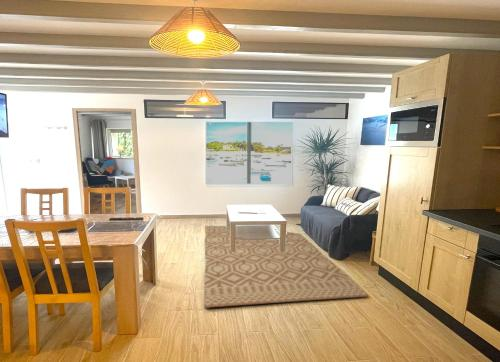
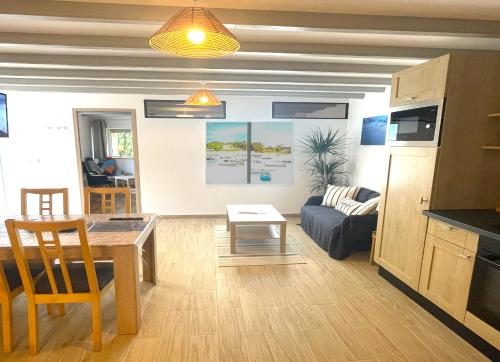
- rug [204,225,370,309]
